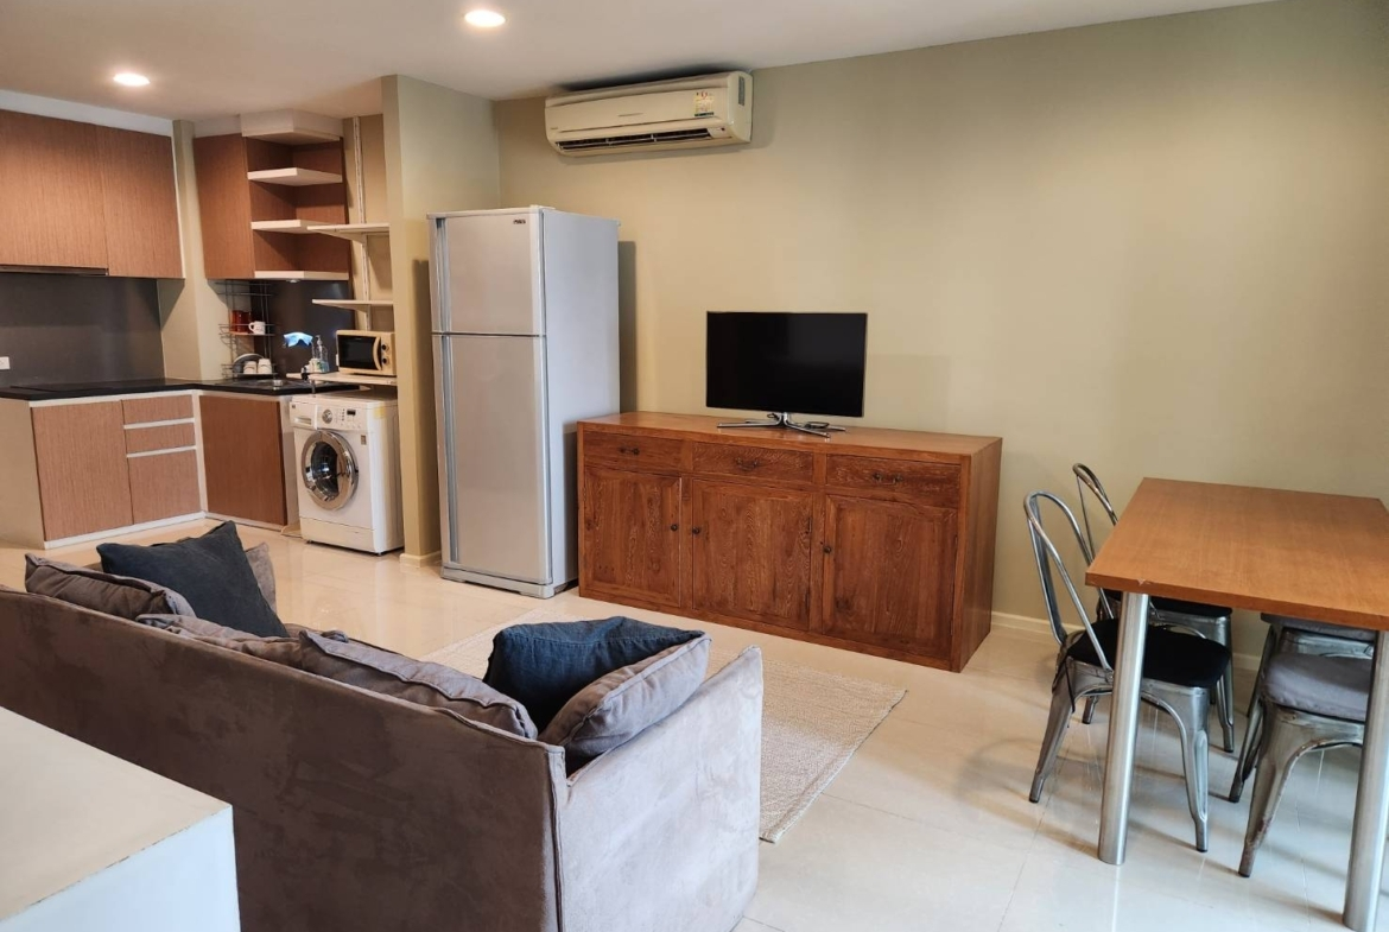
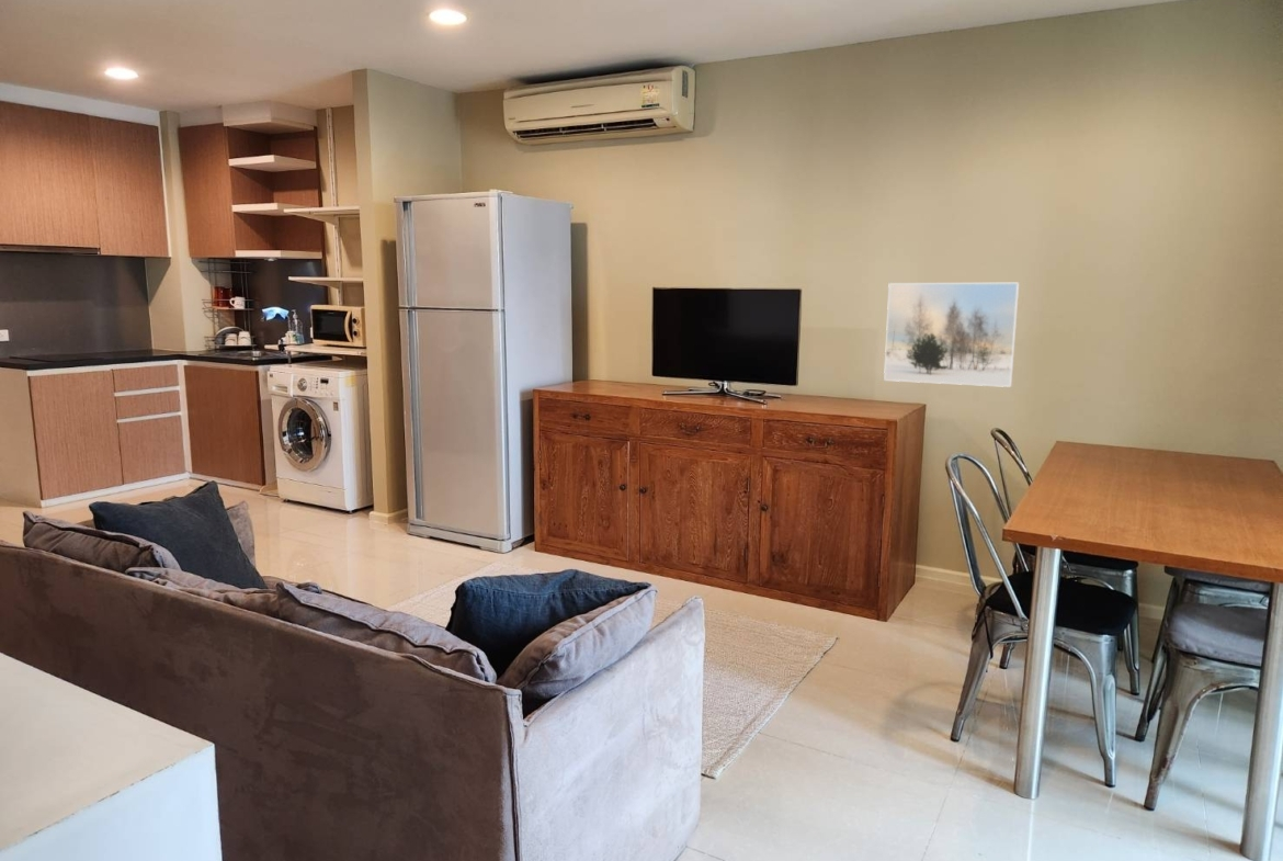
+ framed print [883,282,1020,388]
